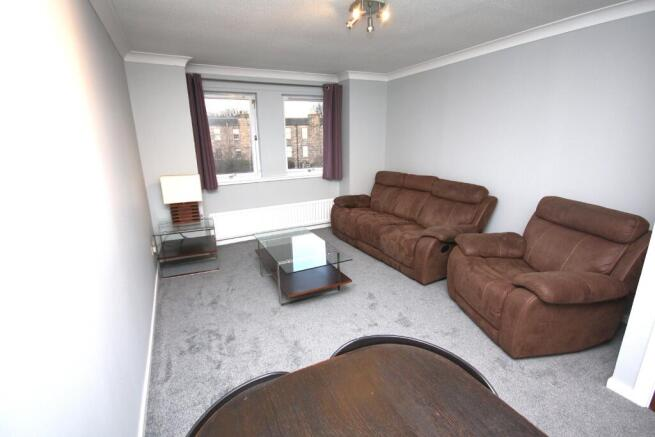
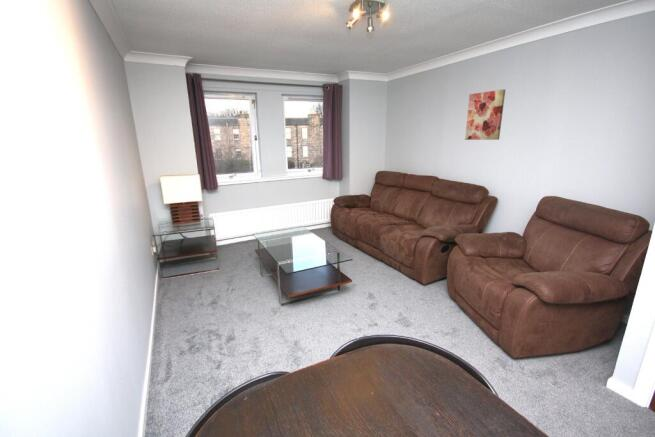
+ wall art [464,88,506,141]
